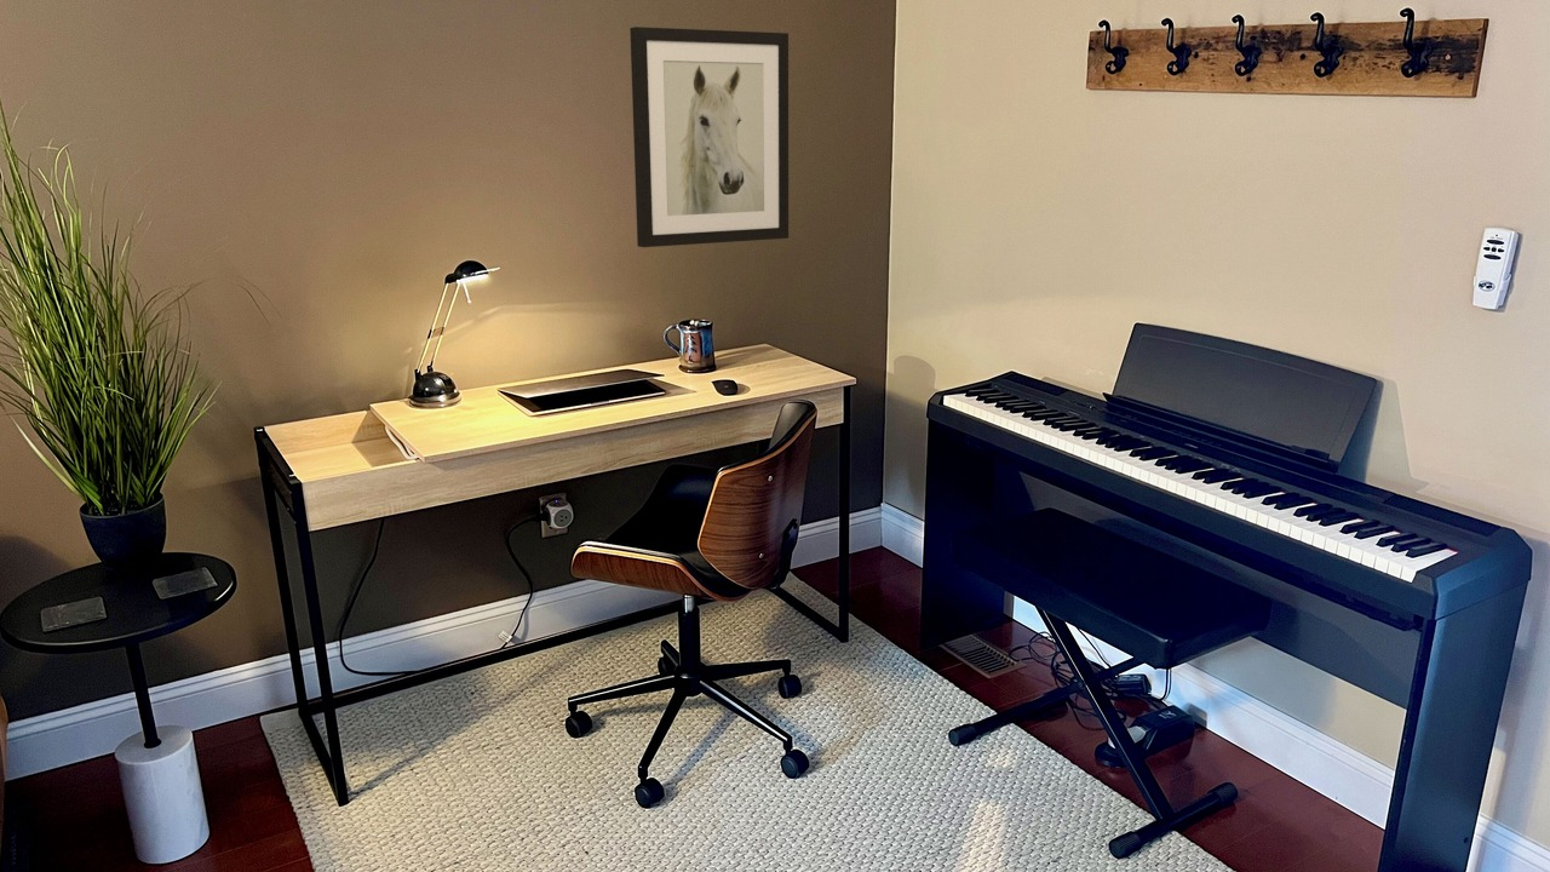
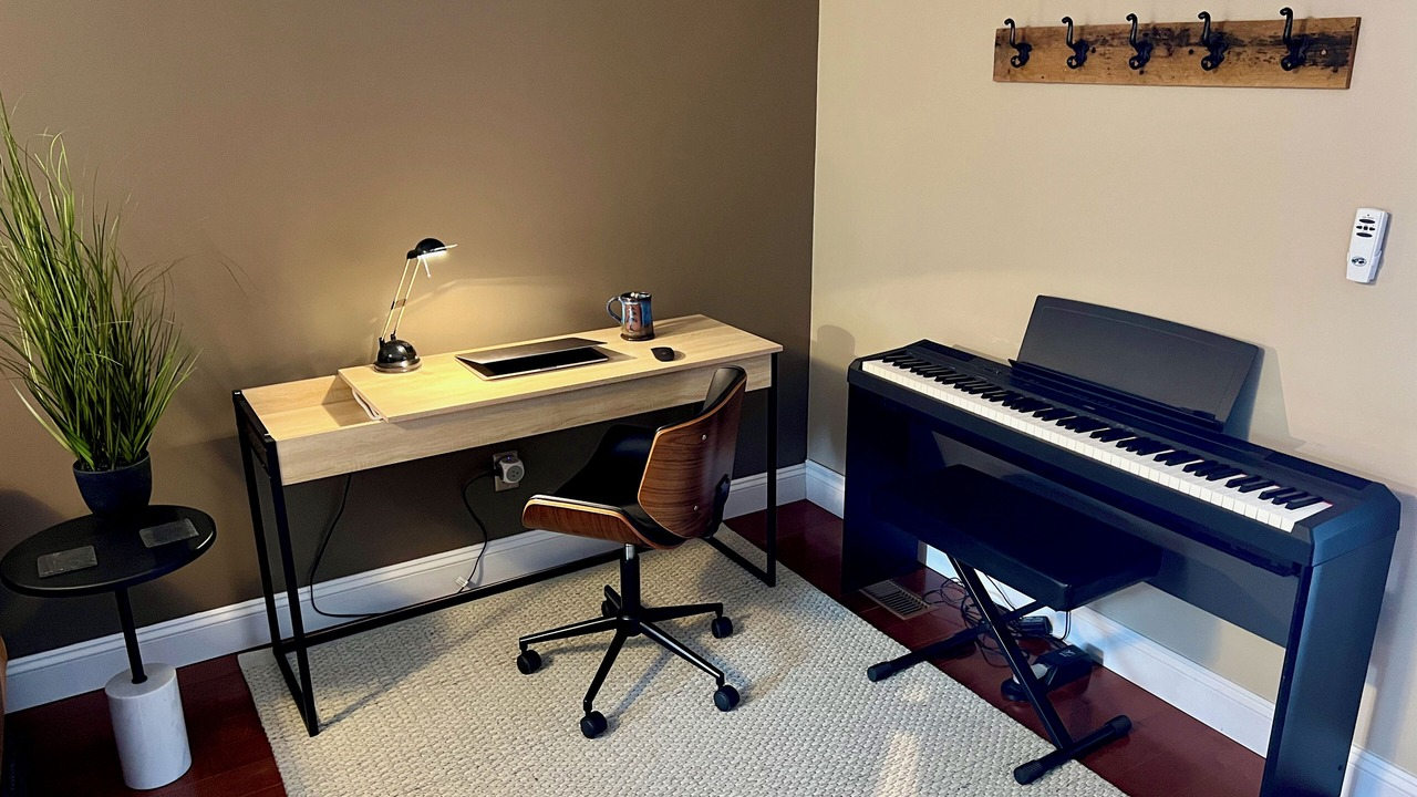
- wall art [628,25,790,248]
